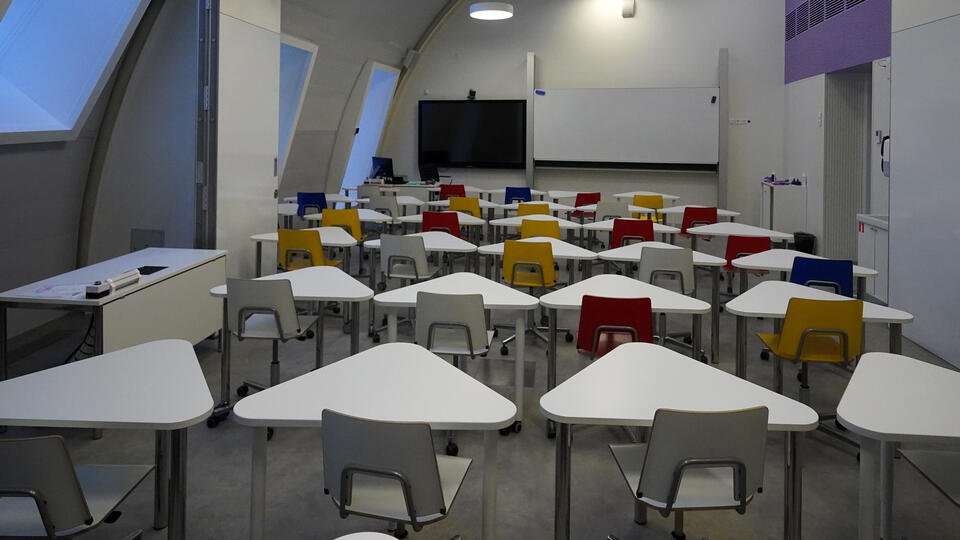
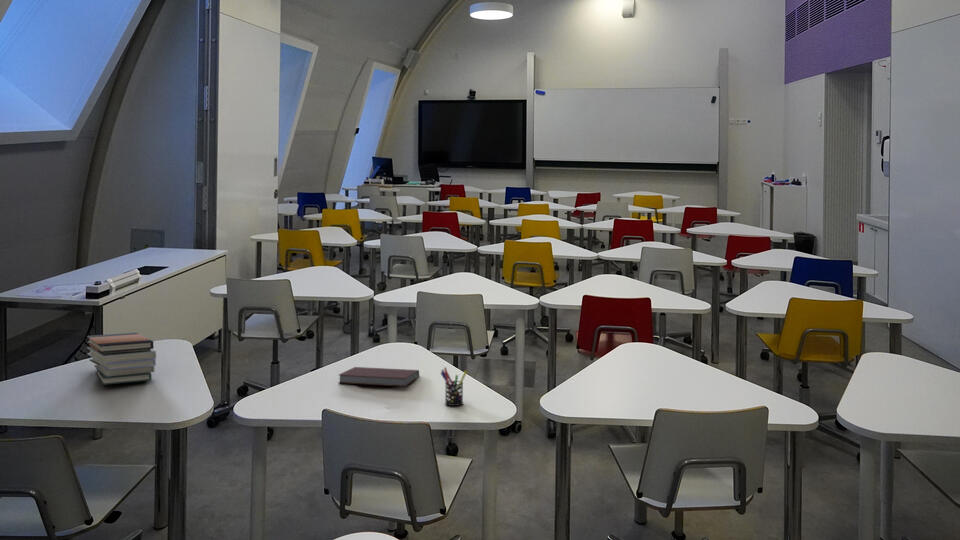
+ book [337,366,420,388]
+ pen holder [440,366,468,407]
+ book stack [86,332,157,386]
